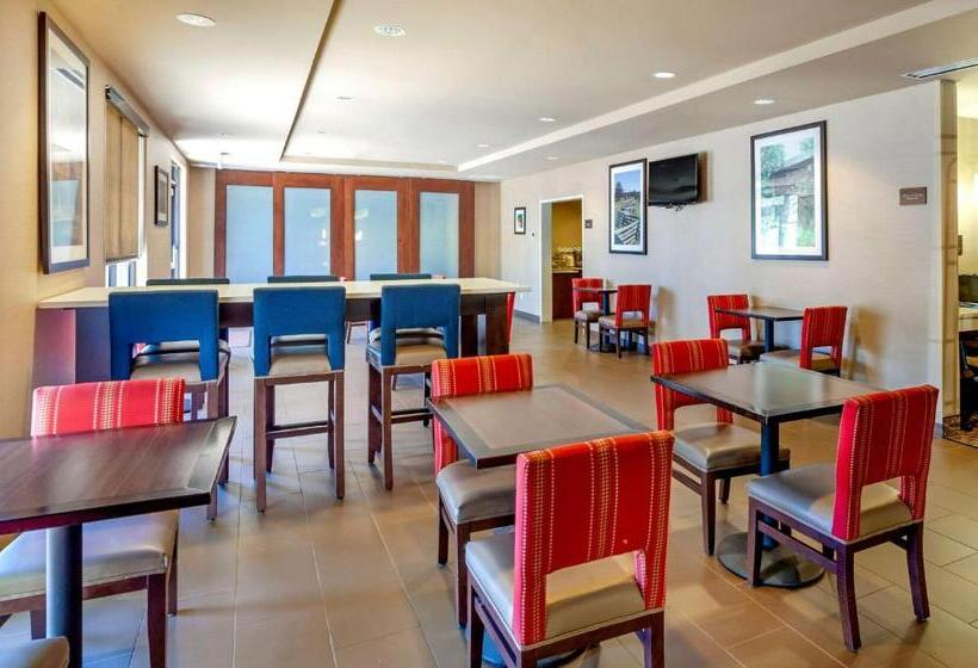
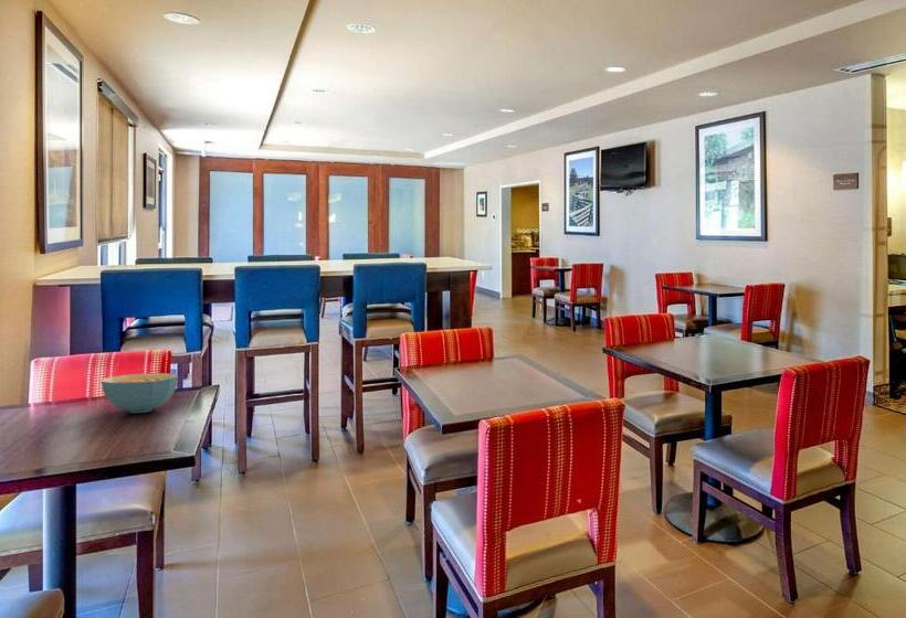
+ cereal bowl [101,372,179,414]
